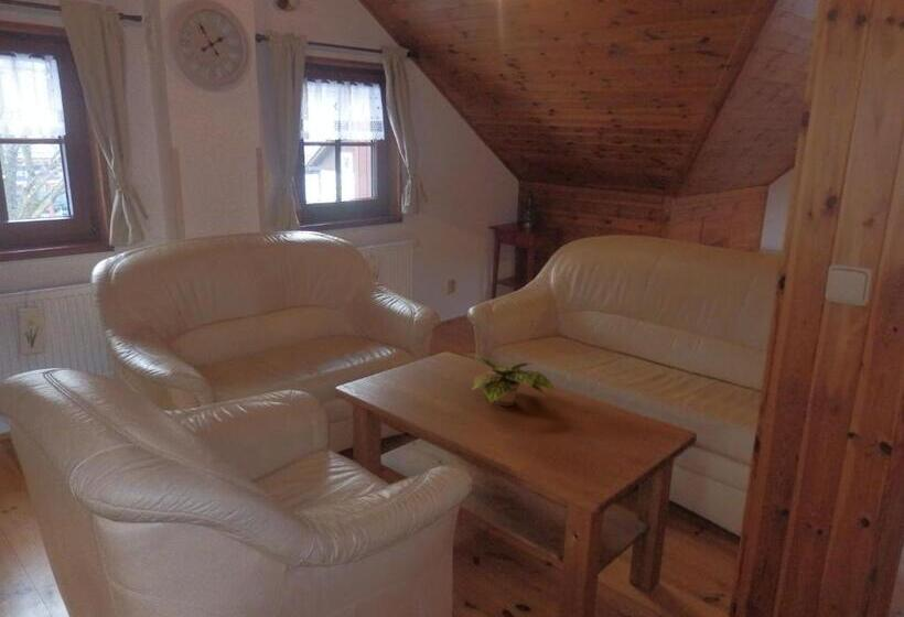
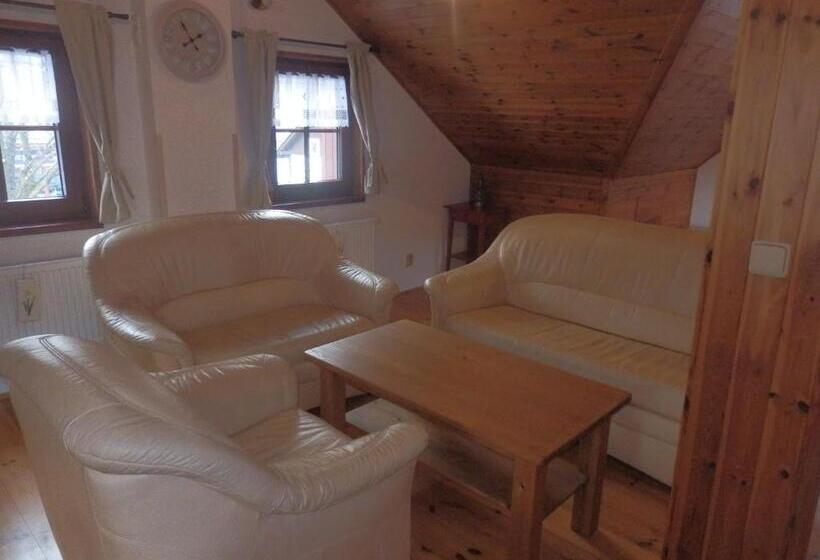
- plant [469,353,557,407]
